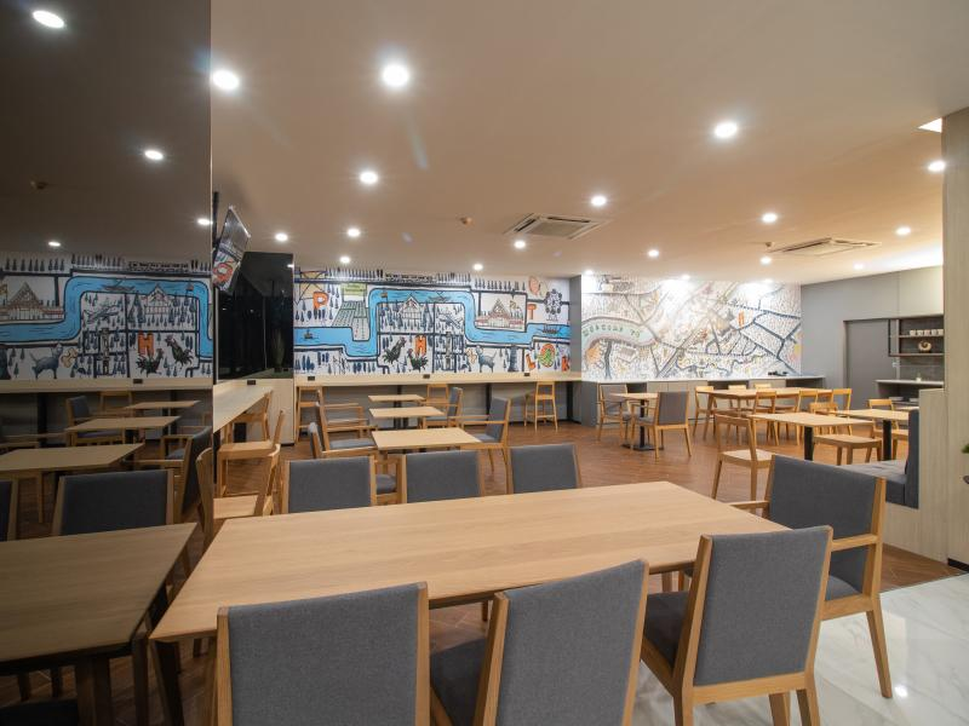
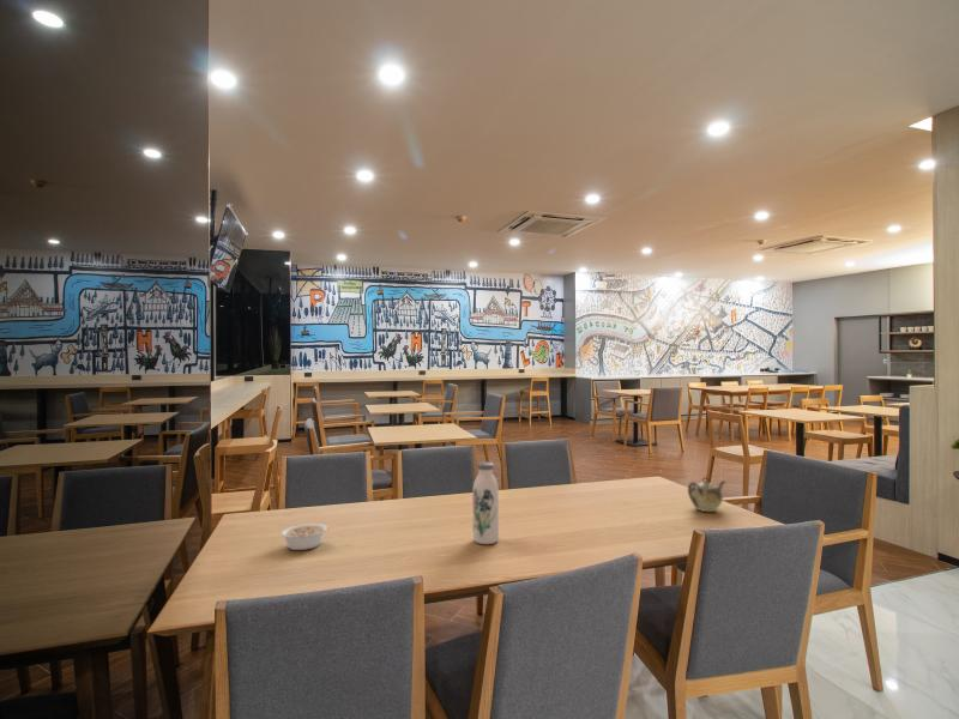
+ legume [279,522,332,551]
+ water bottle [472,461,500,545]
+ teapot [687,476,728,513]
